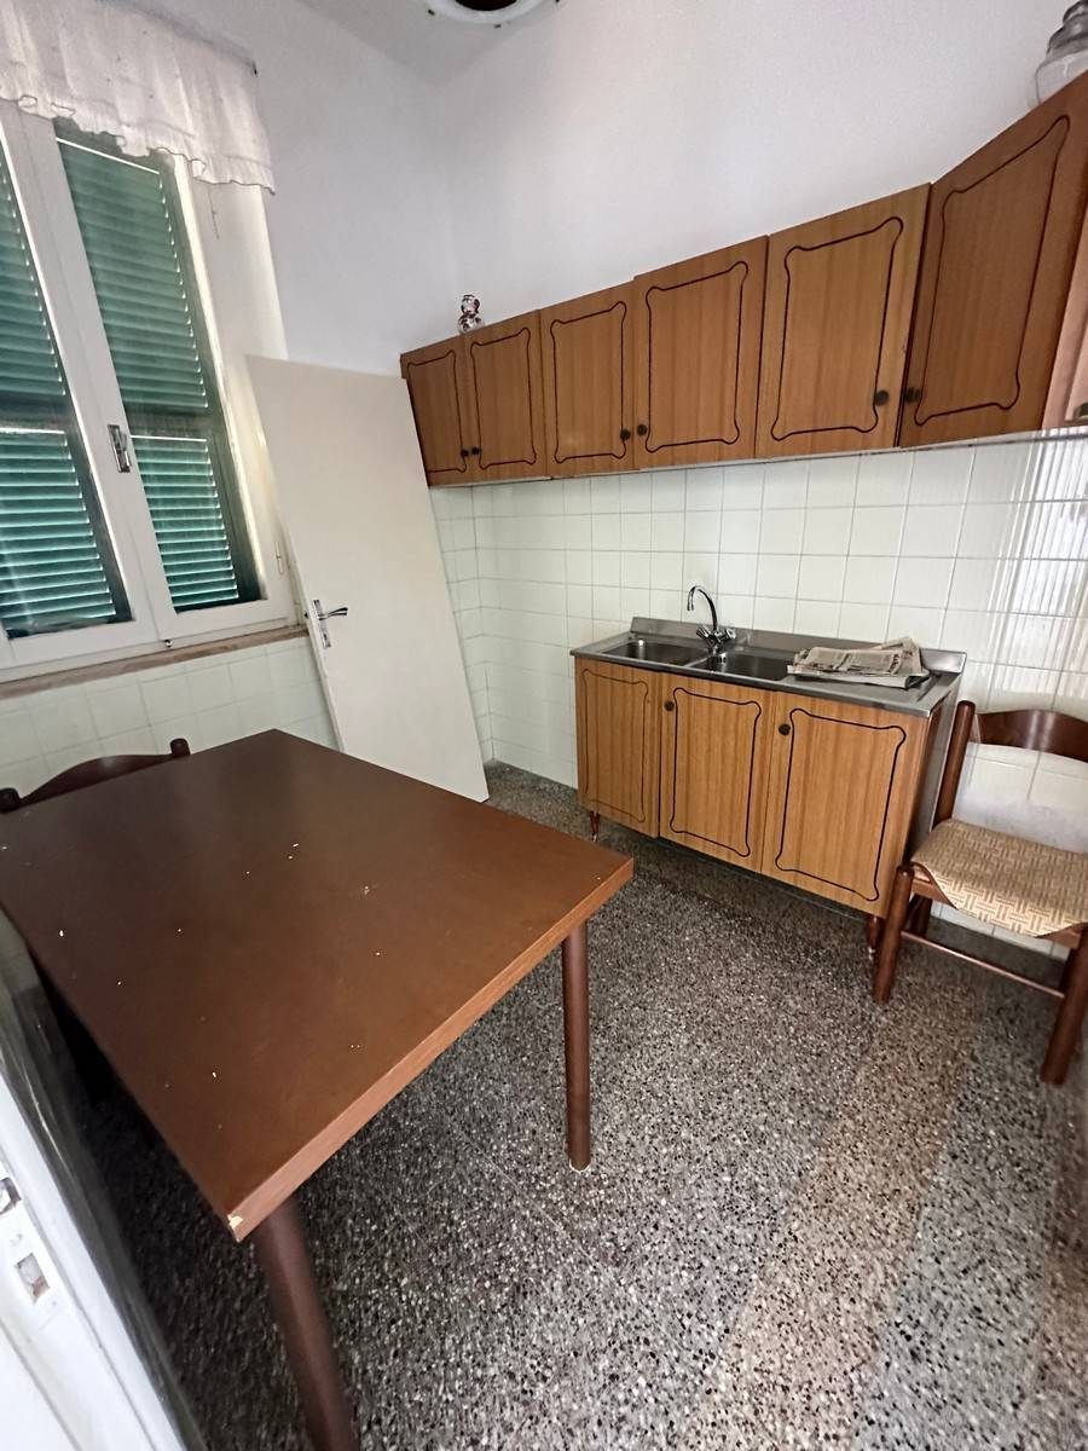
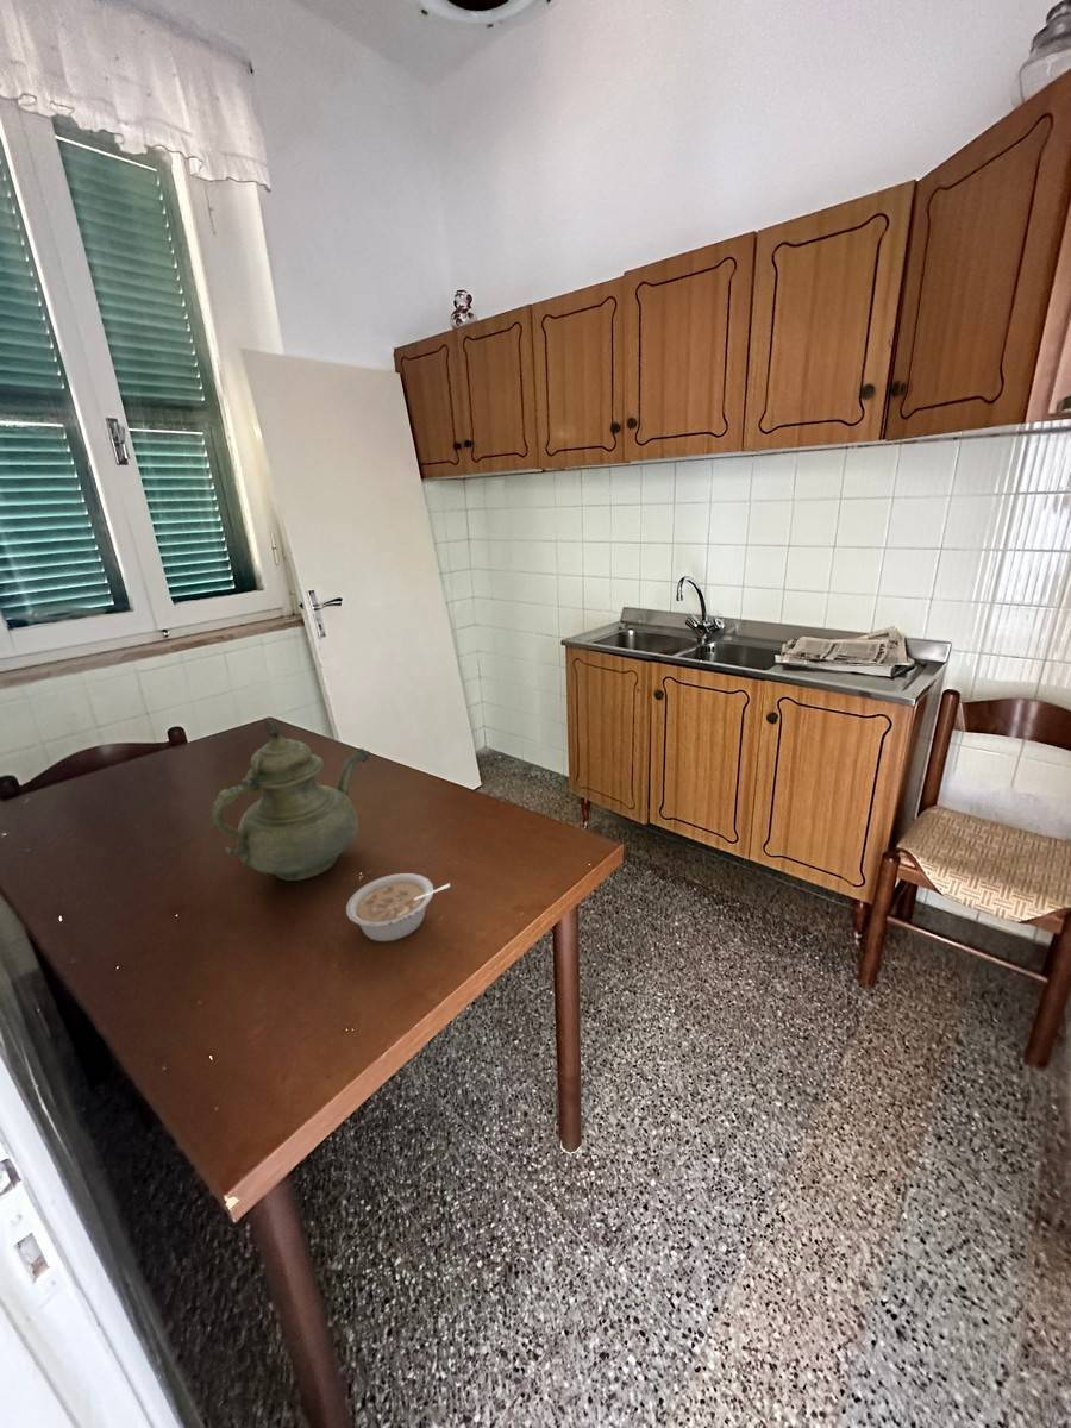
+ teapot [209,716,371,882]
+ legume [345,872,451,942]
